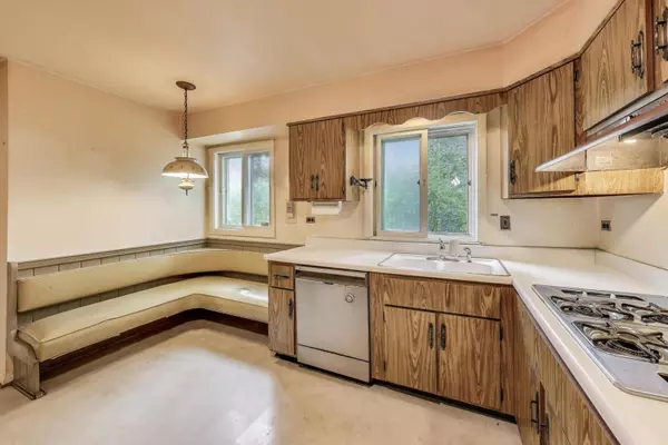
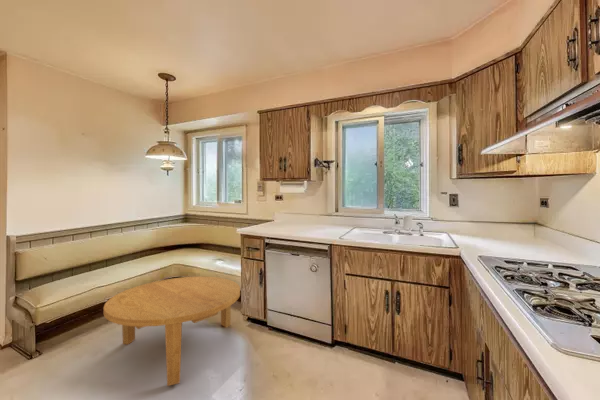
+ coffee table [103,275,241,387]
